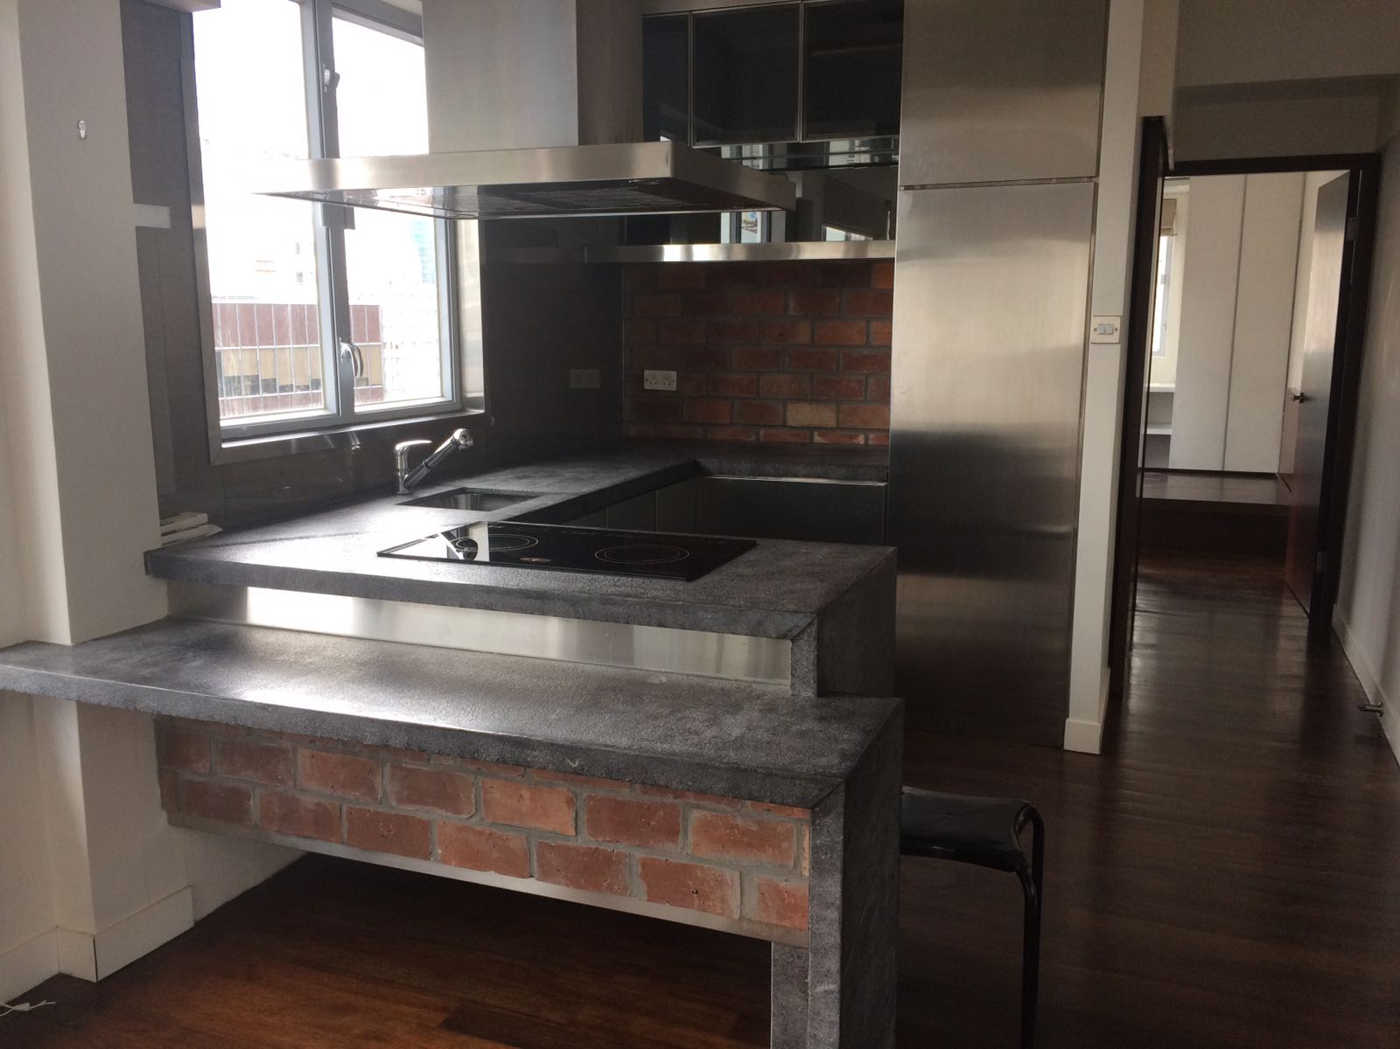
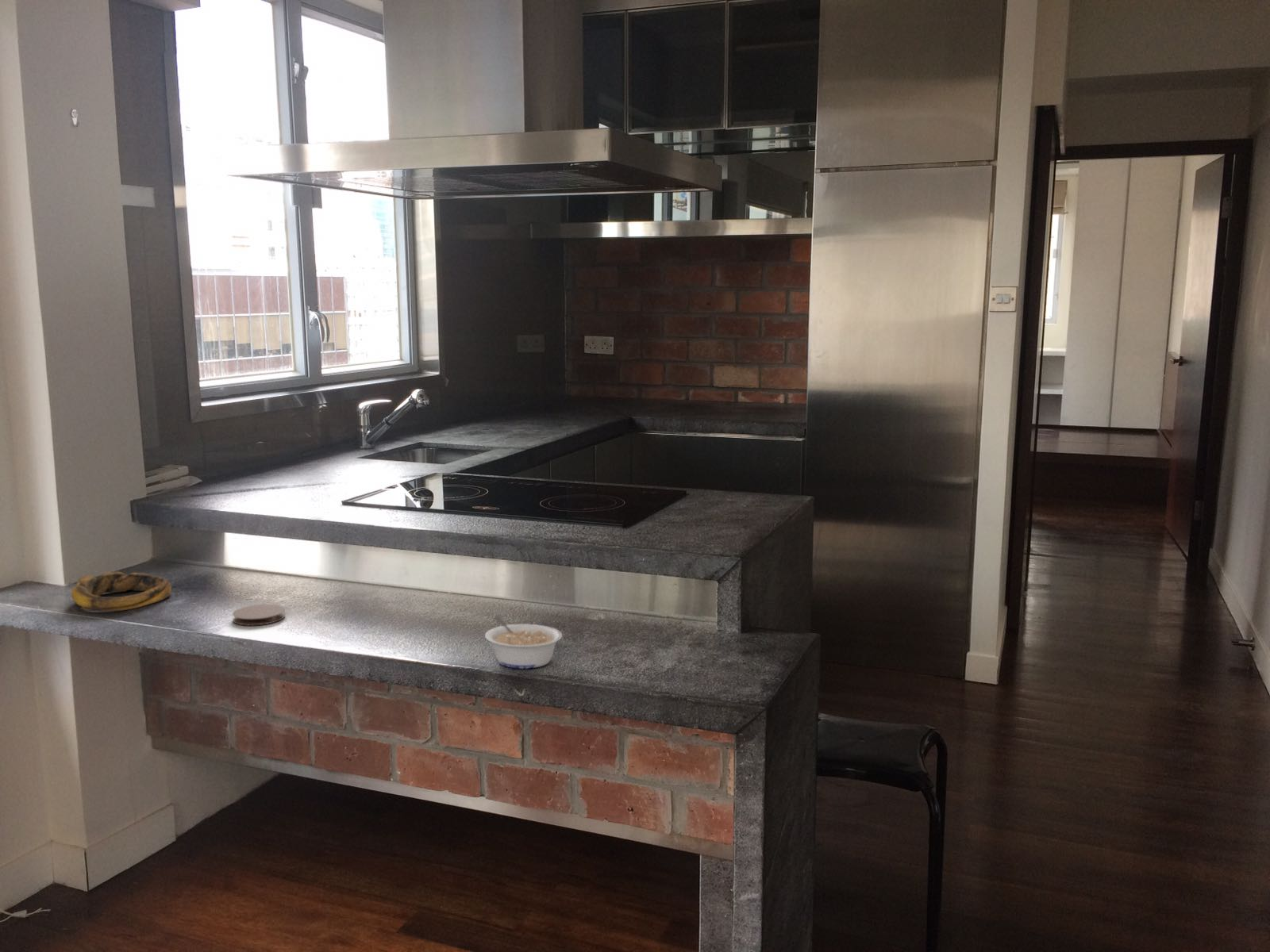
+ legume [484,615,563,670]
+ coaster [232,604,286,627]
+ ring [71,570,172,612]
